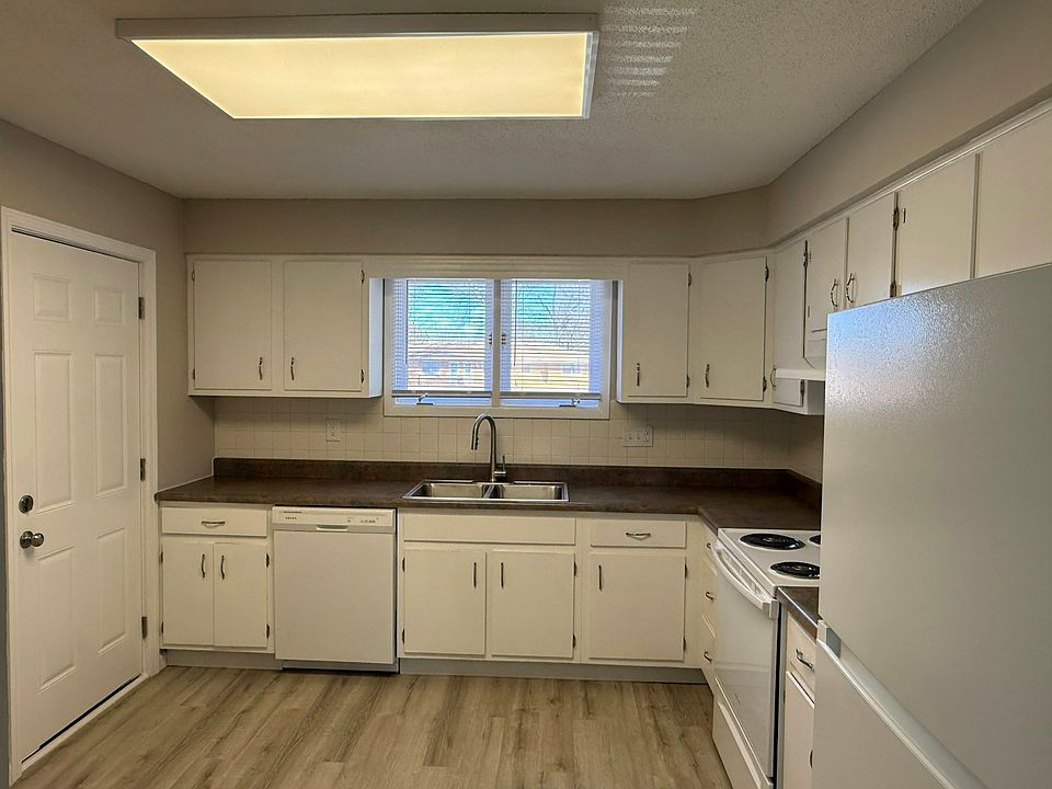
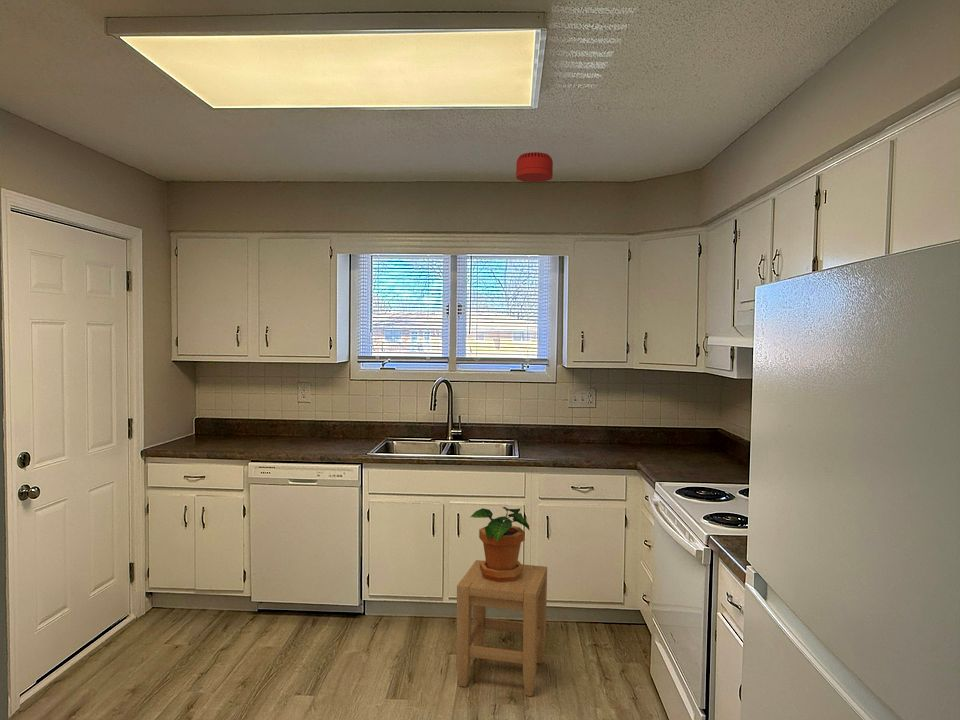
+ smoke detector [515,151,554,183]
+ potted plant [470,506,531,582]
+ stool [455,559,548,697]
